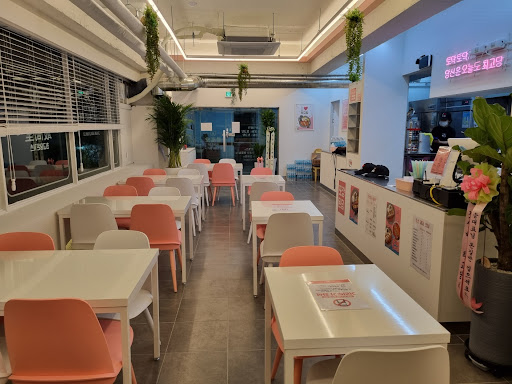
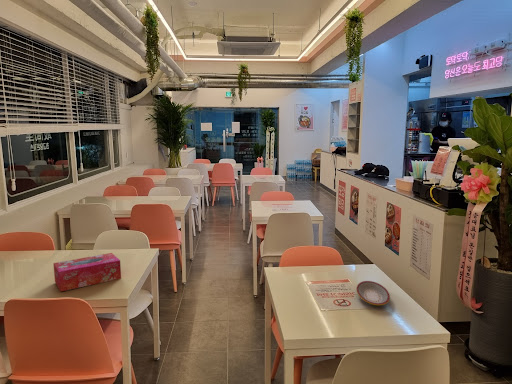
+ tissue box [52,252,122,293]
+ plate [356,280,391,306]
